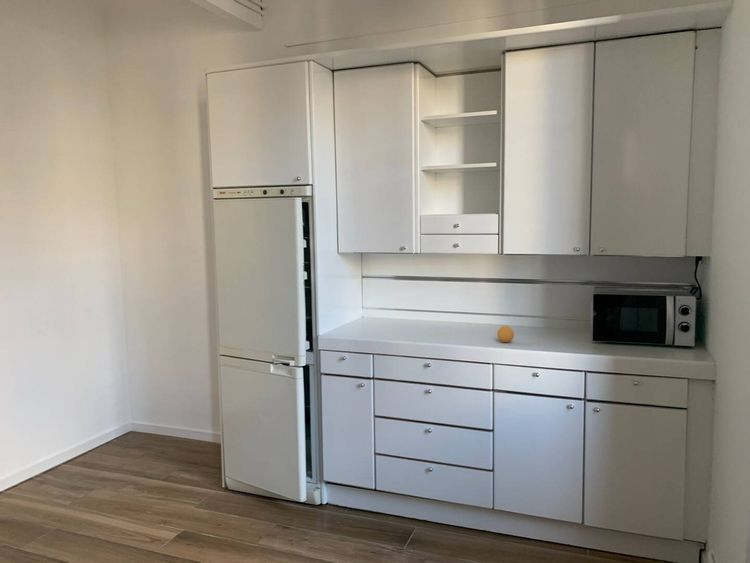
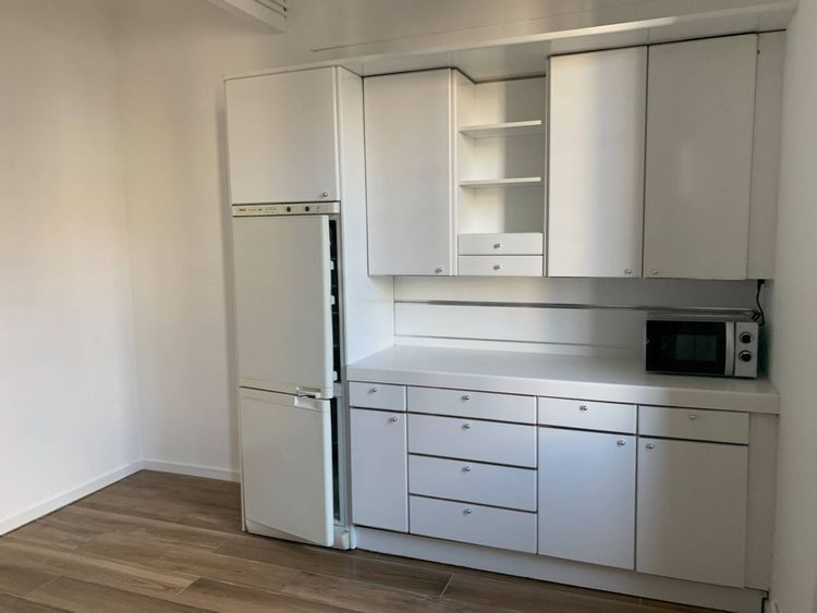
- fruit [496,325,515,343]
